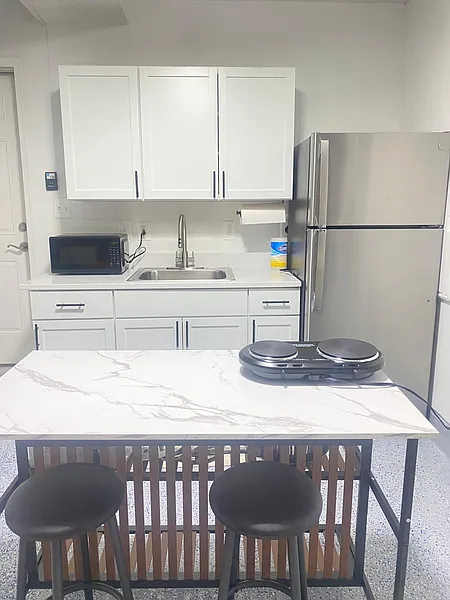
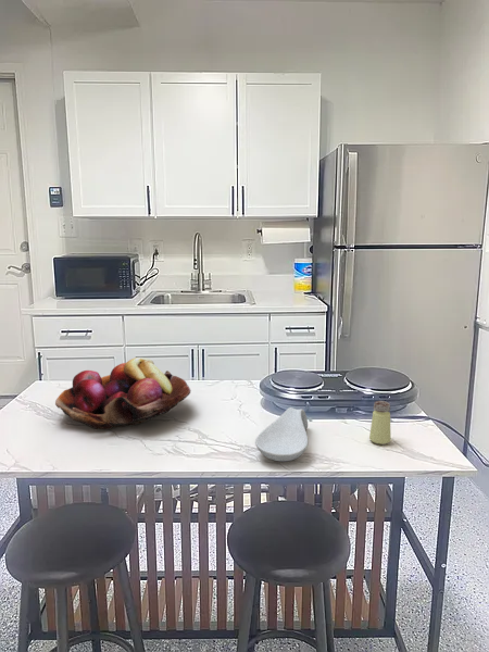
+ fruit basket [54,356,192,430]
+ spoon rest [254,406,309,463]
+ saltshaker [368,400,392,446]
